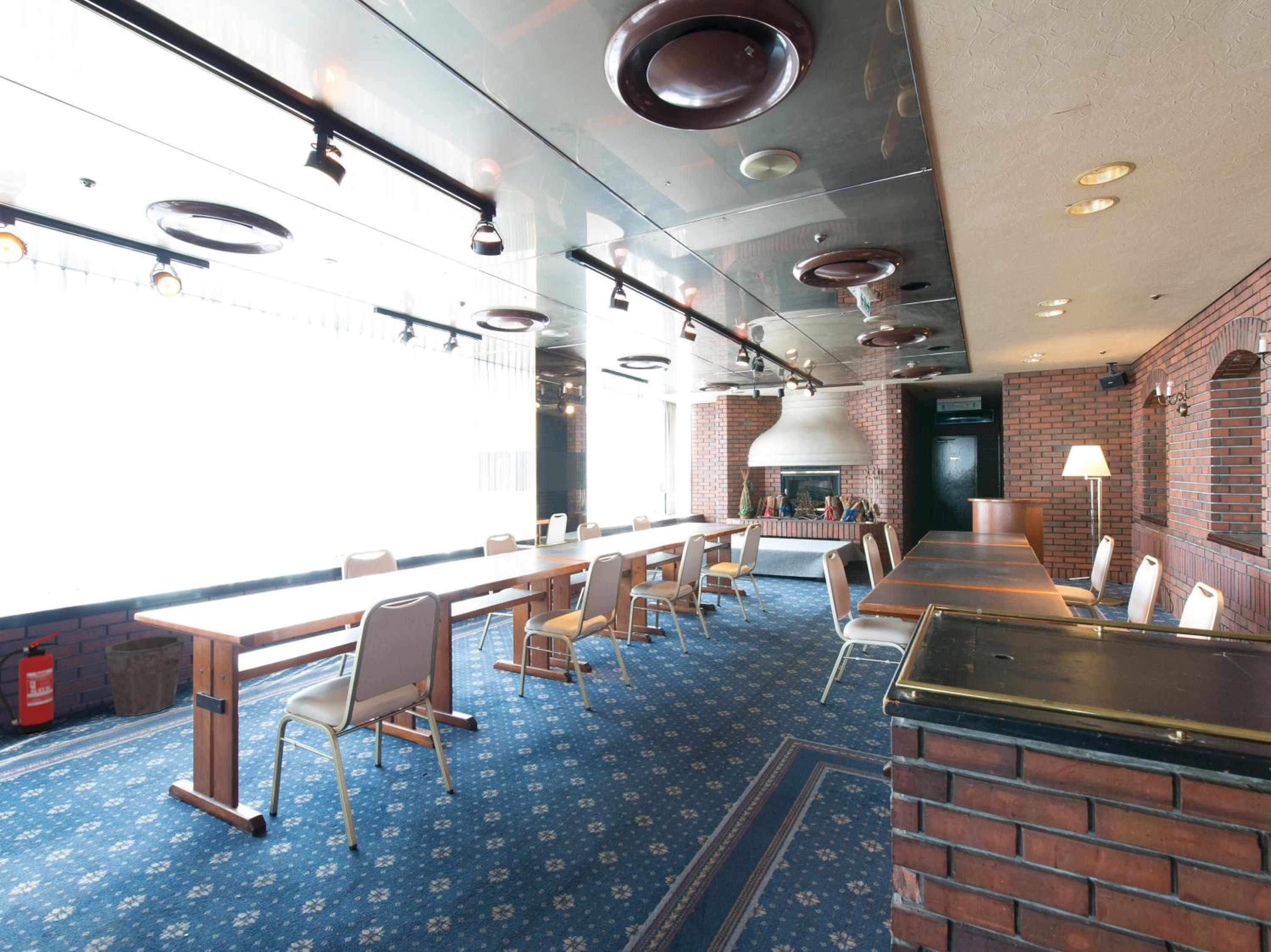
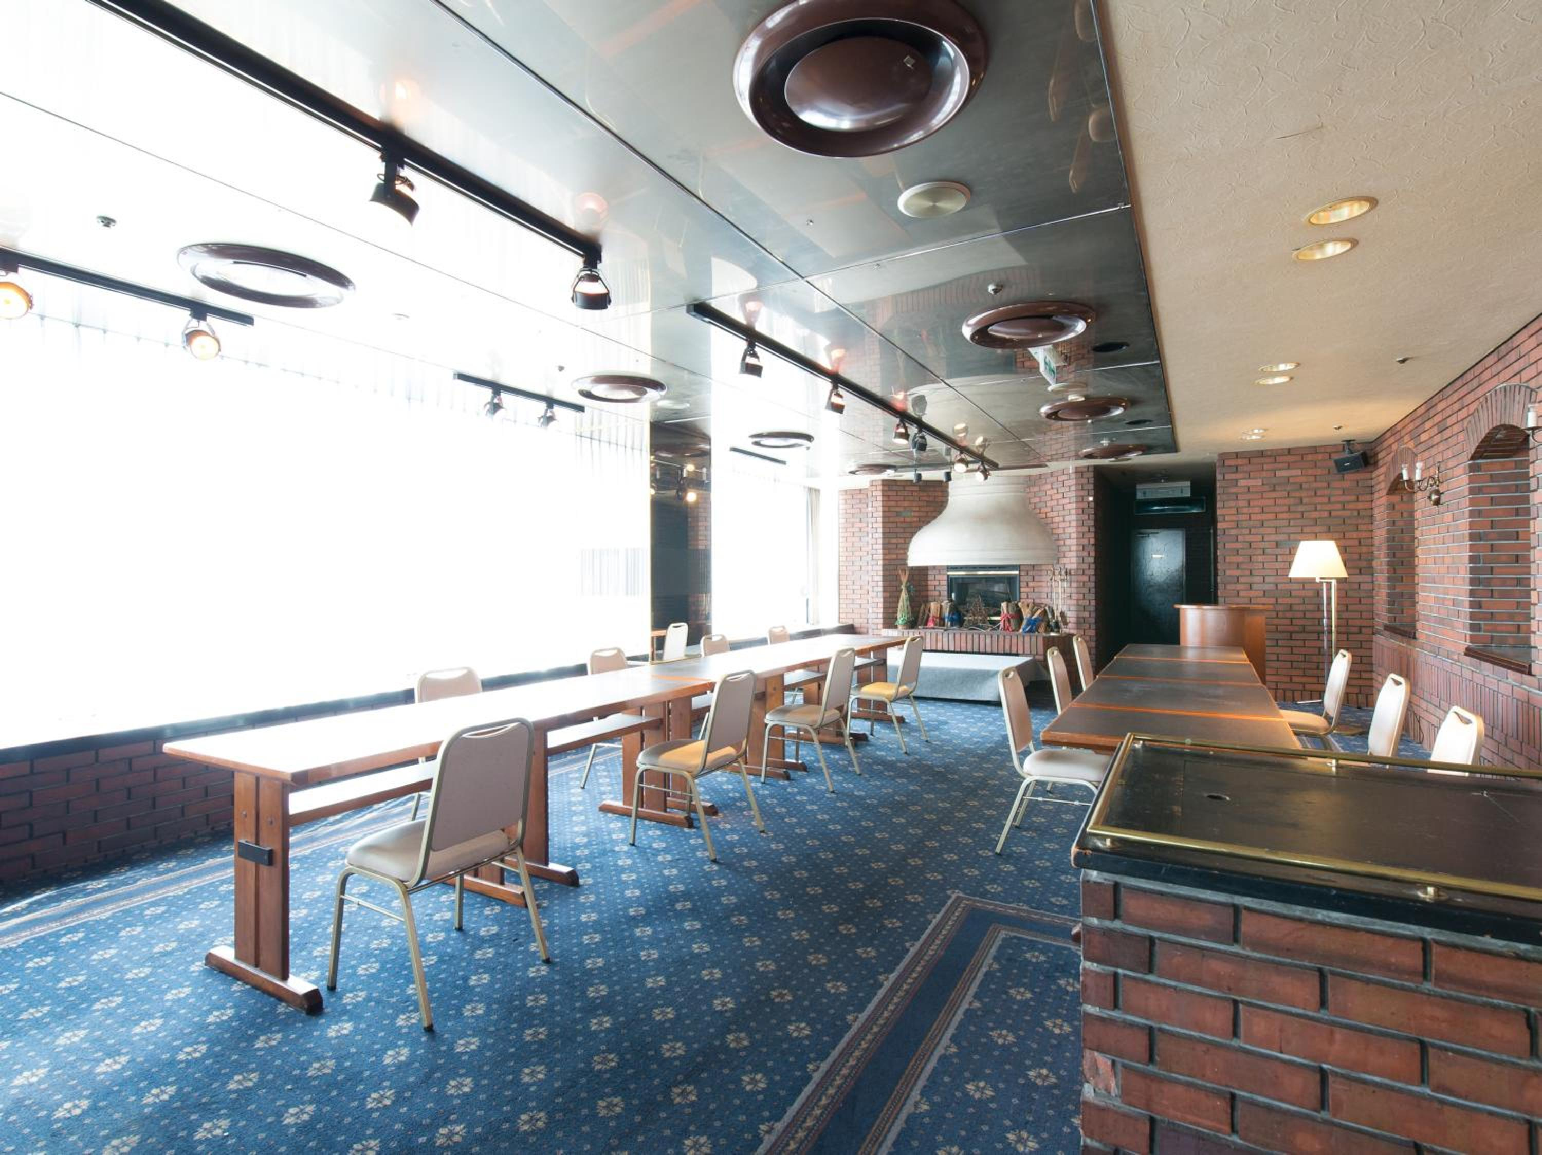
- fire extinguisher [0,632,60,734]
- waste bin [105,635,185,717]
